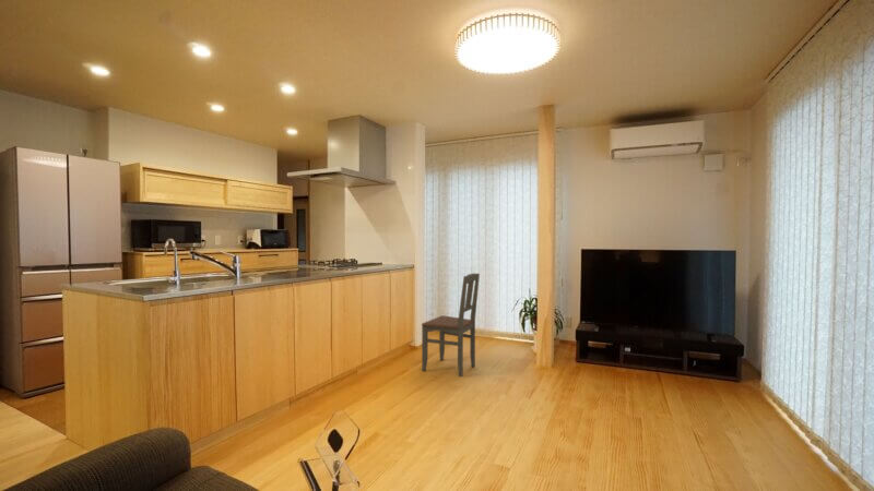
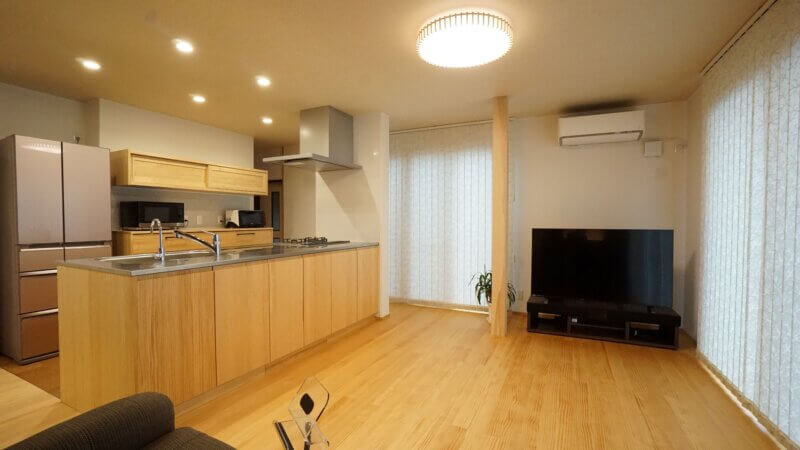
- dining chair [421,272,481,378]
